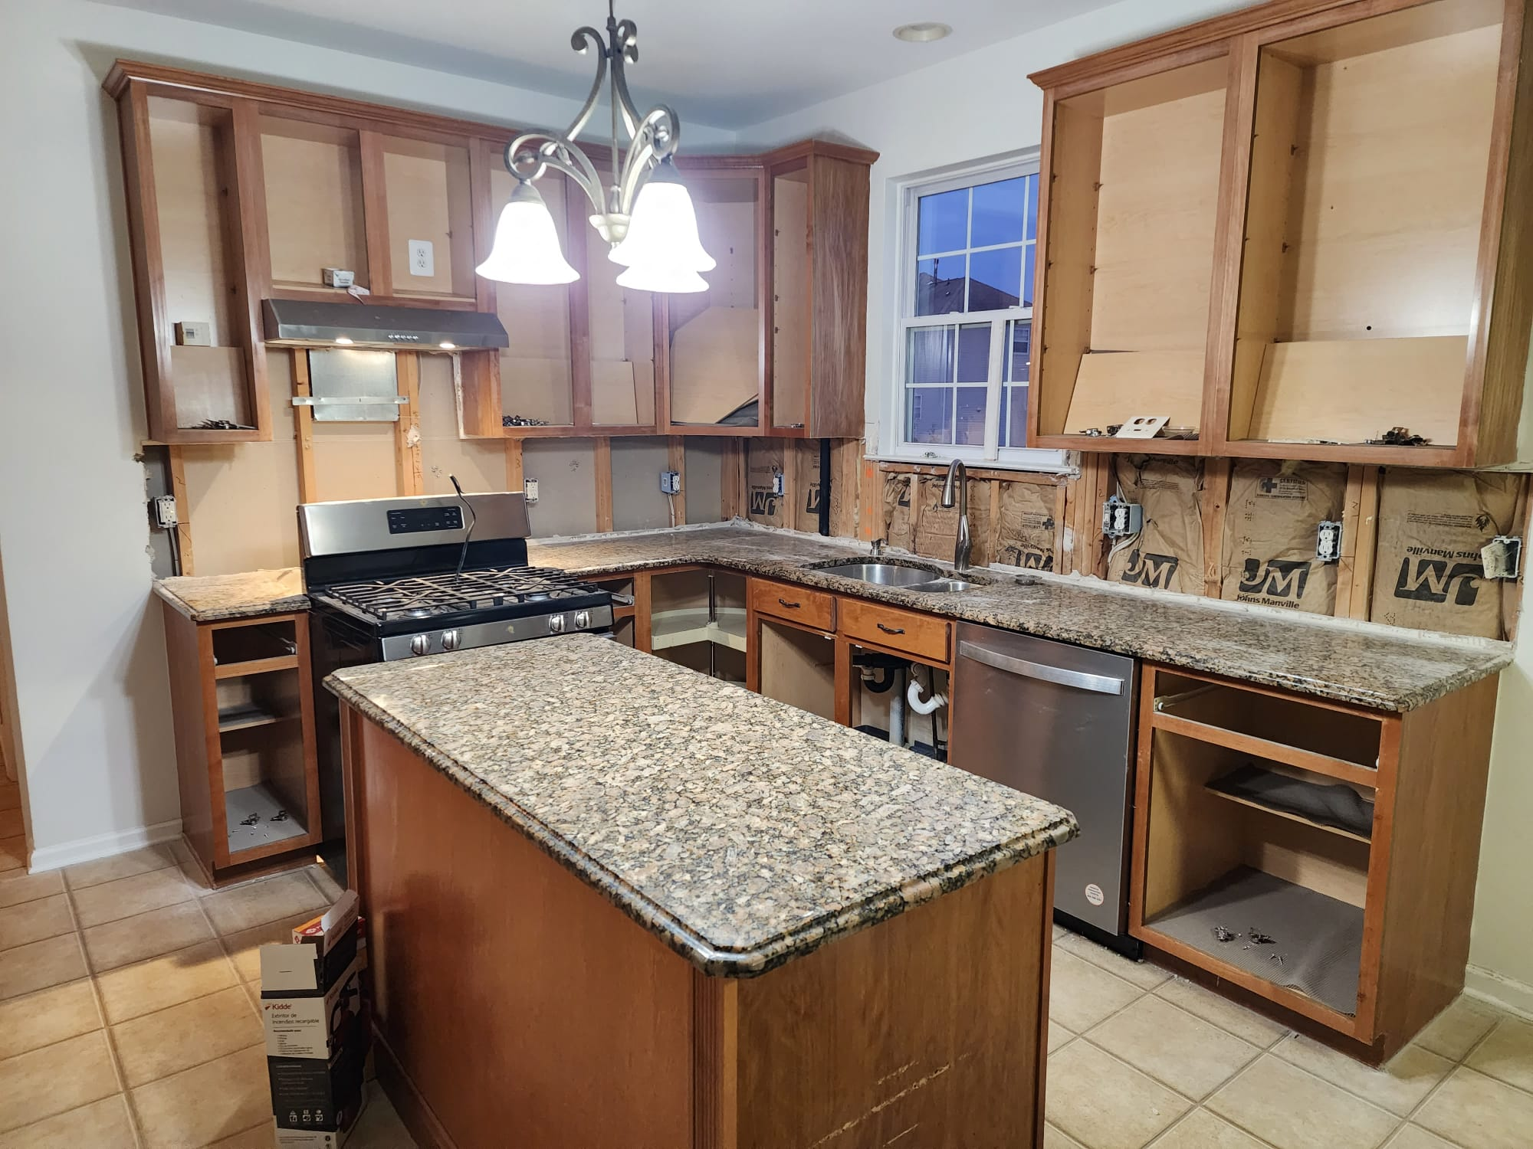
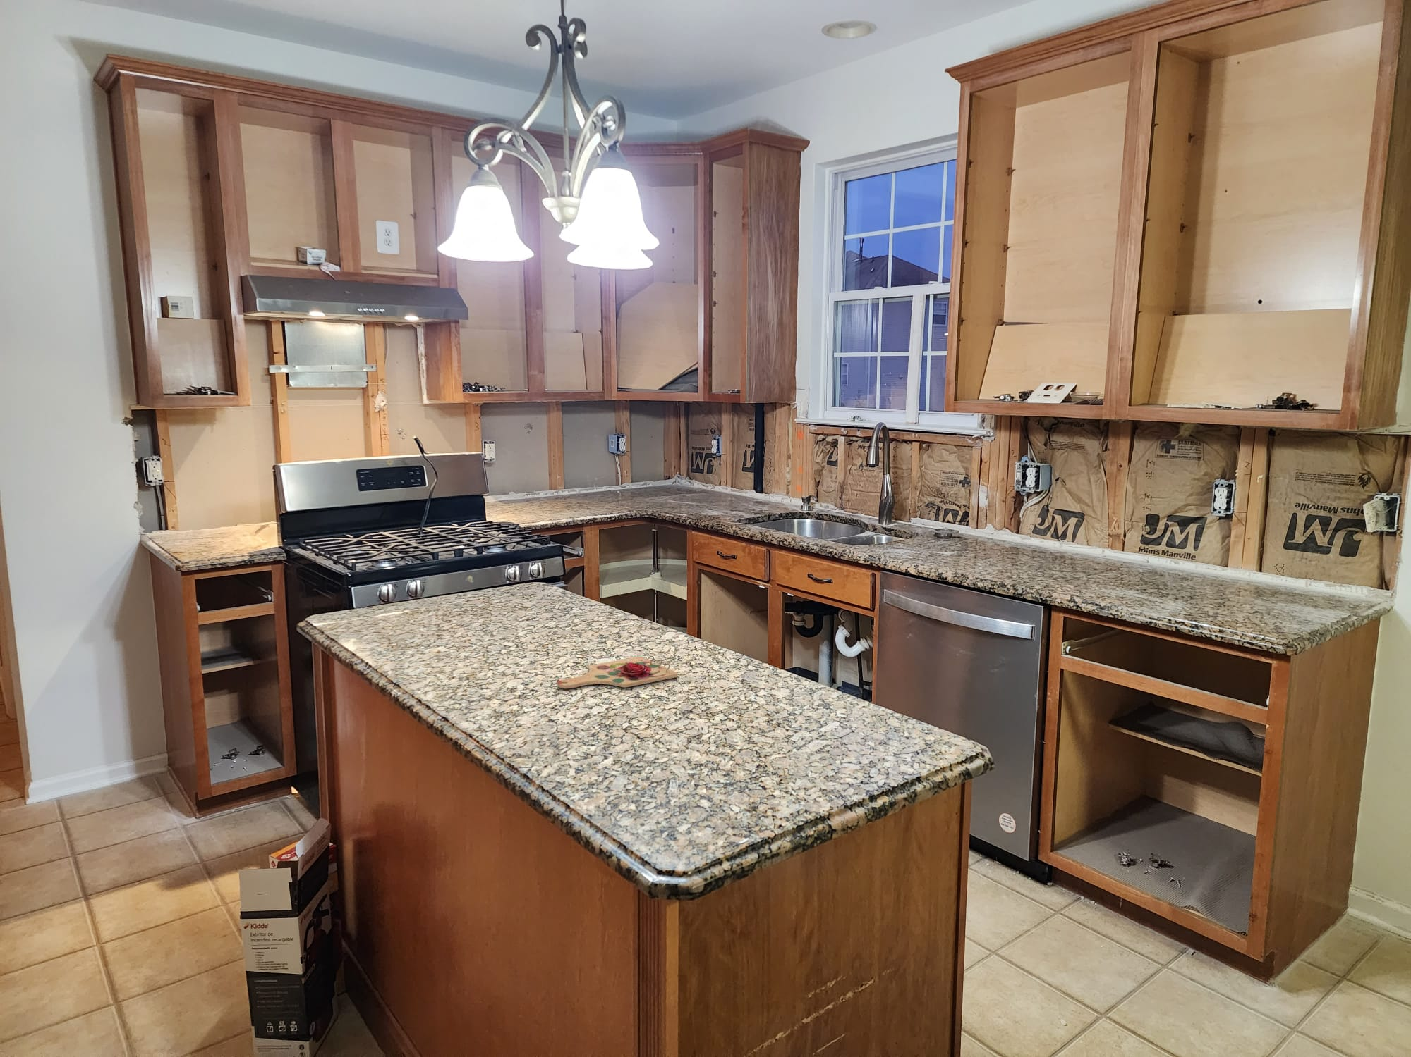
+ cutting board [557,655,679,689]
